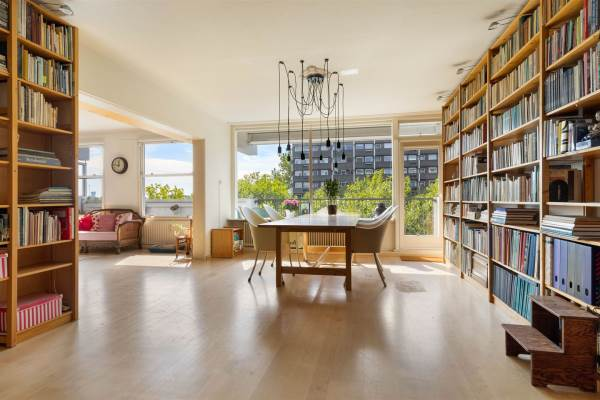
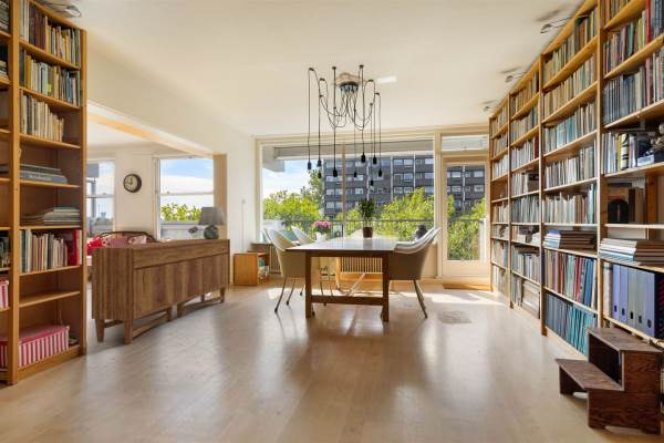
+ sideboard [91,238,231,346]
+ table lamp [197,206,227,239]
